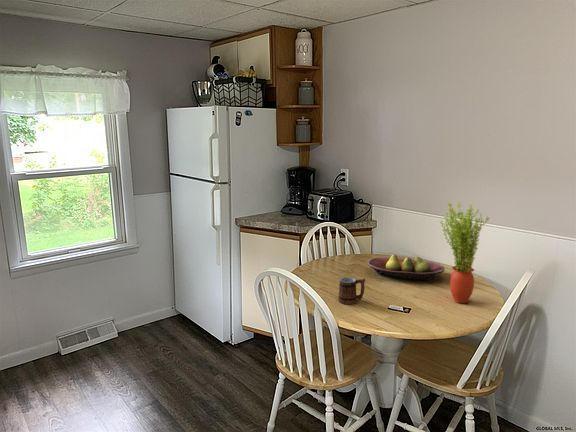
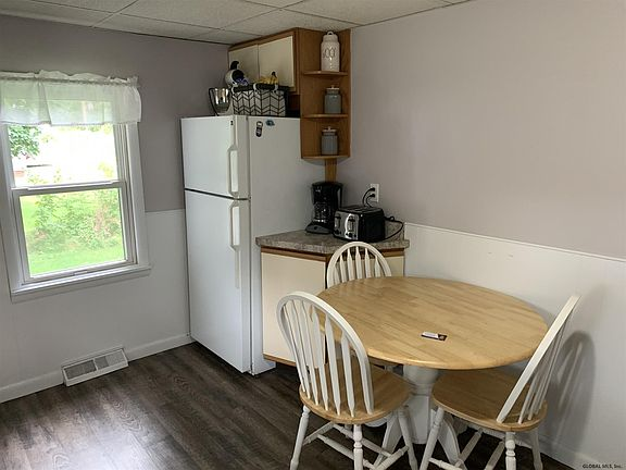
- fruit bowl [366,253,446,281]
- potted plant [439,200,491,304]
- mug [337,276,366,305]
